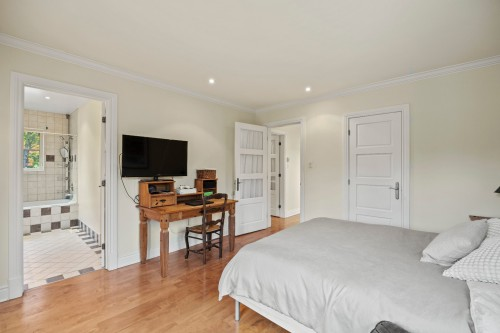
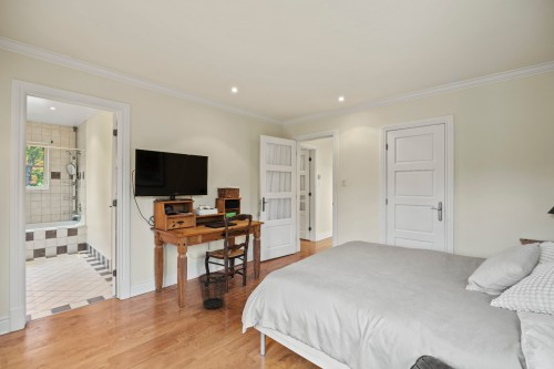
+ wastebasket [197,270,228,310]
